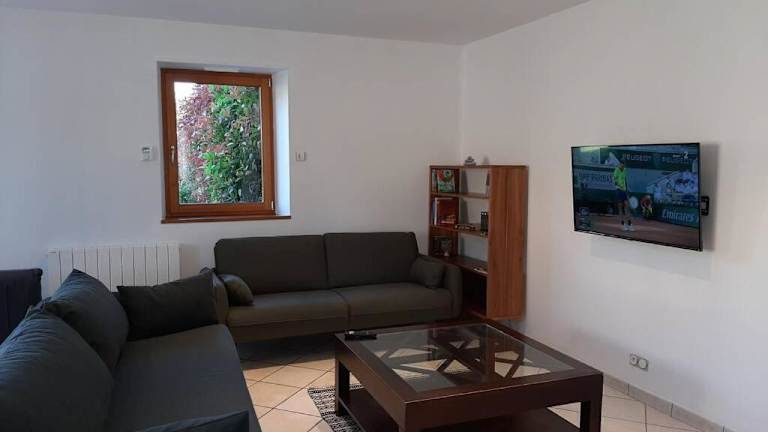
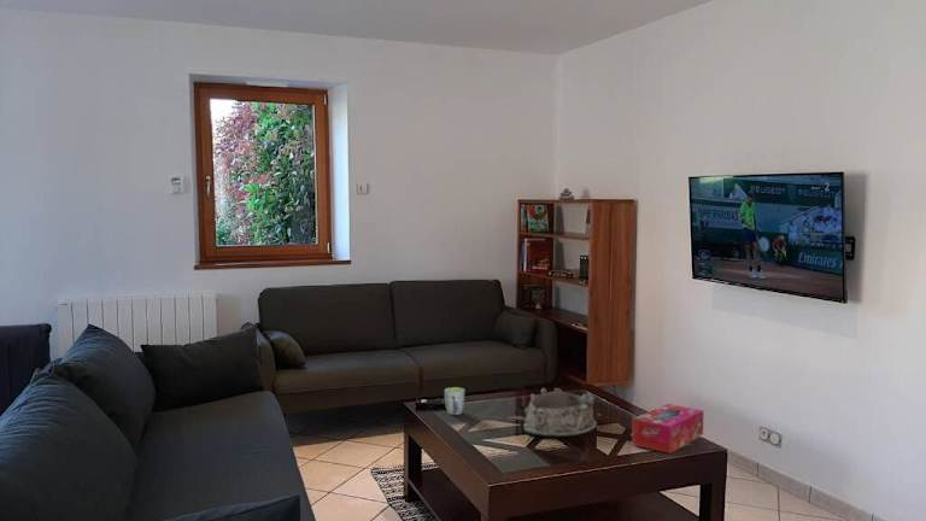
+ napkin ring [522,387,598,439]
+ tissue box [632,403,704,455]
+ mug [444,386,465,416]
